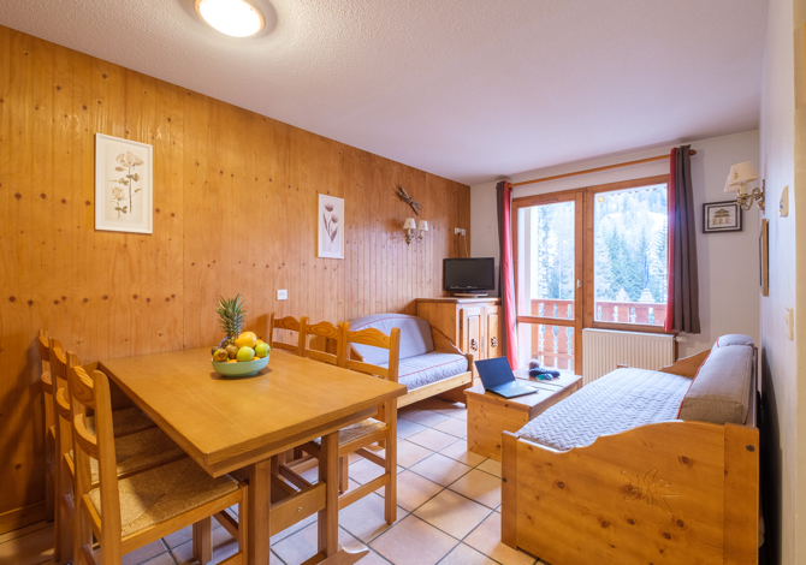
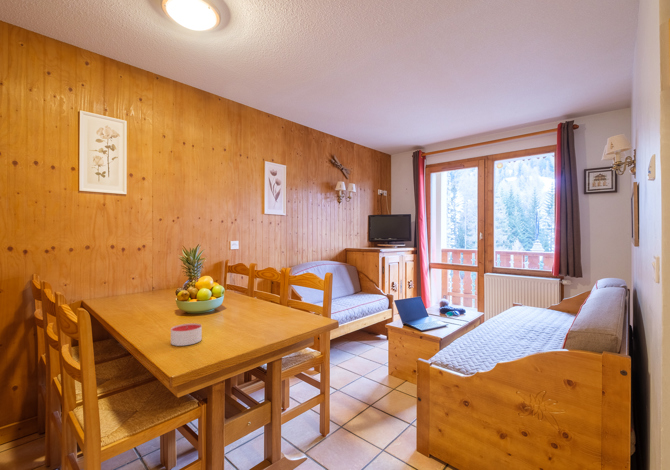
+ candle [170,322,203,347]
